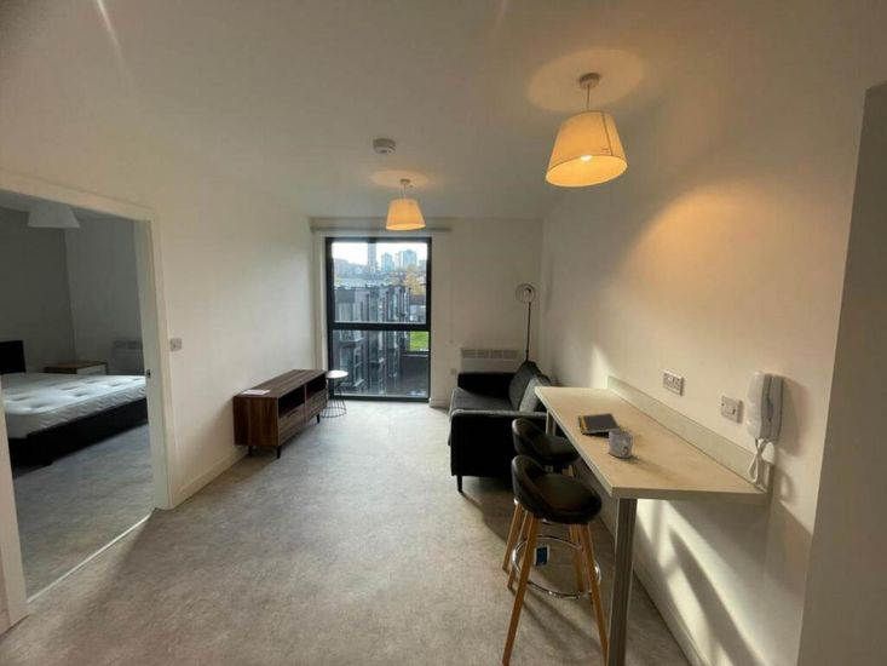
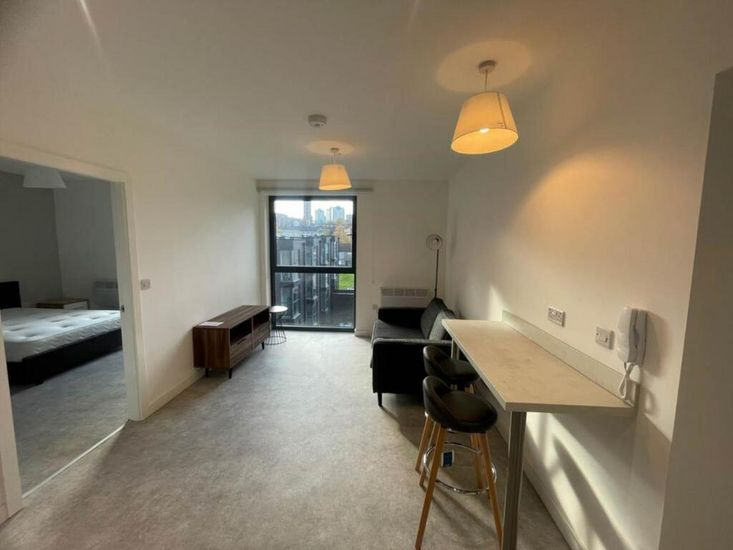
- mug [607,429,633,459]
- notepad [577,412,622,435]
